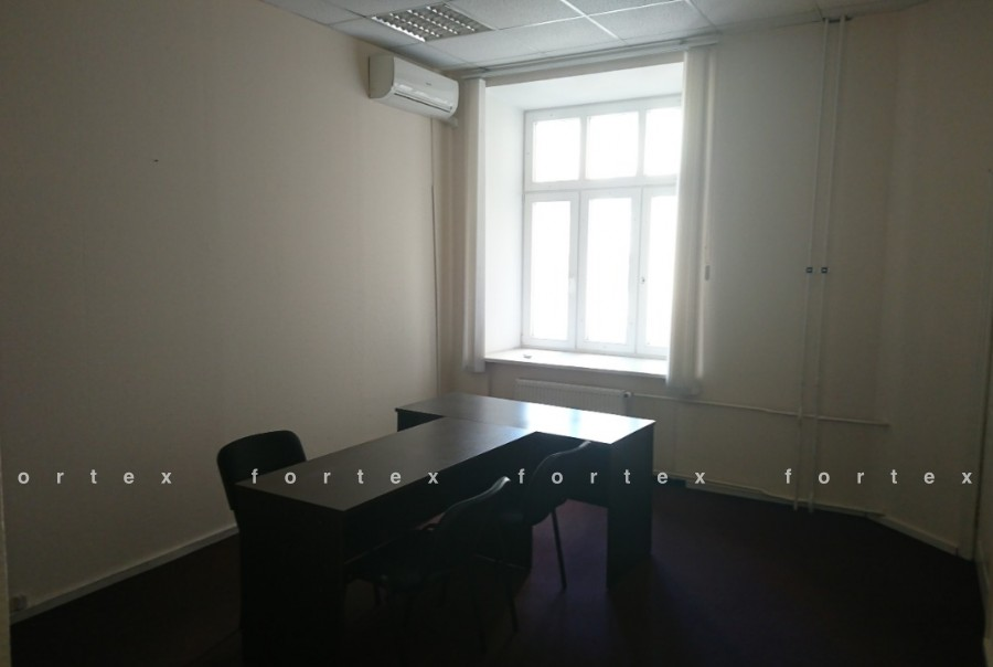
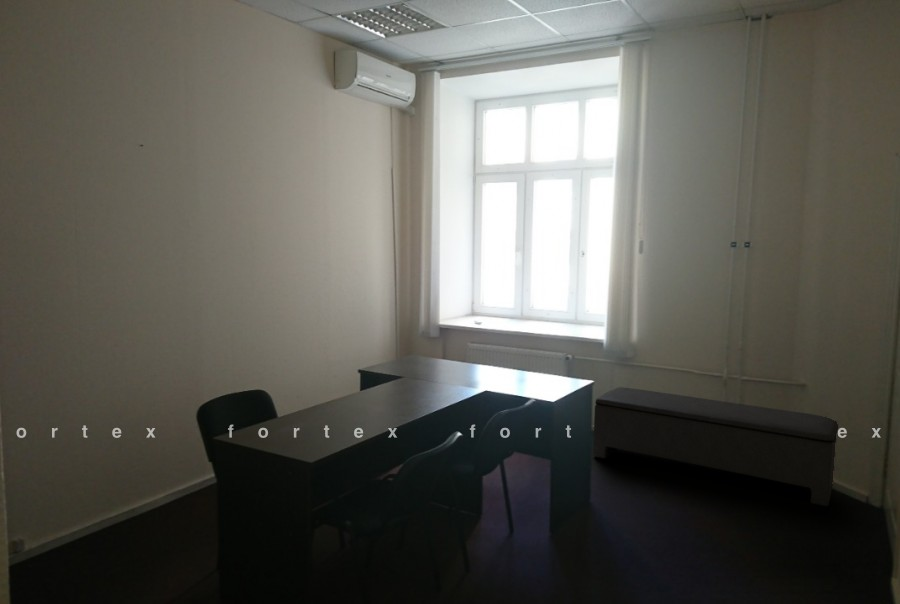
+ bench [592,386,839,507]
